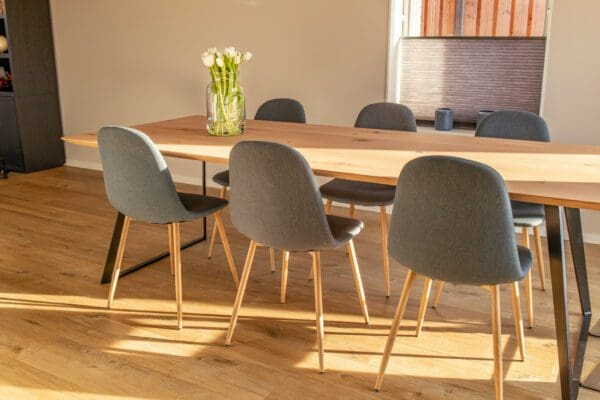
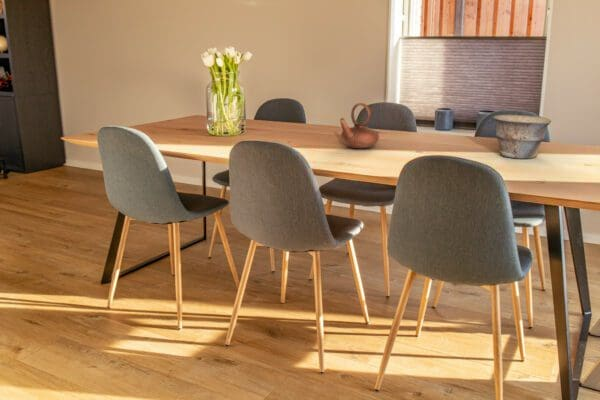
+ teapot [339,102,380,149]
+ bowl [492,114,552,160]
